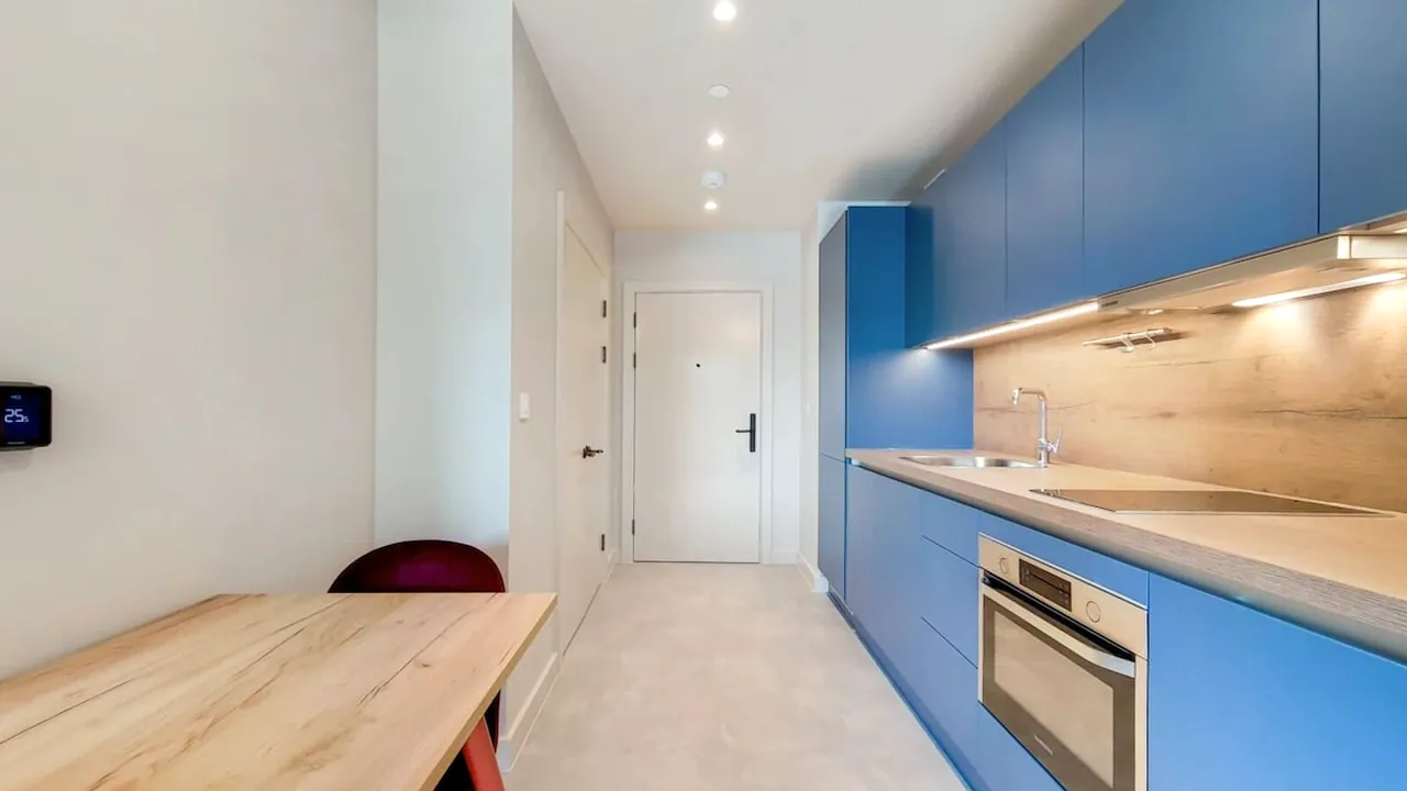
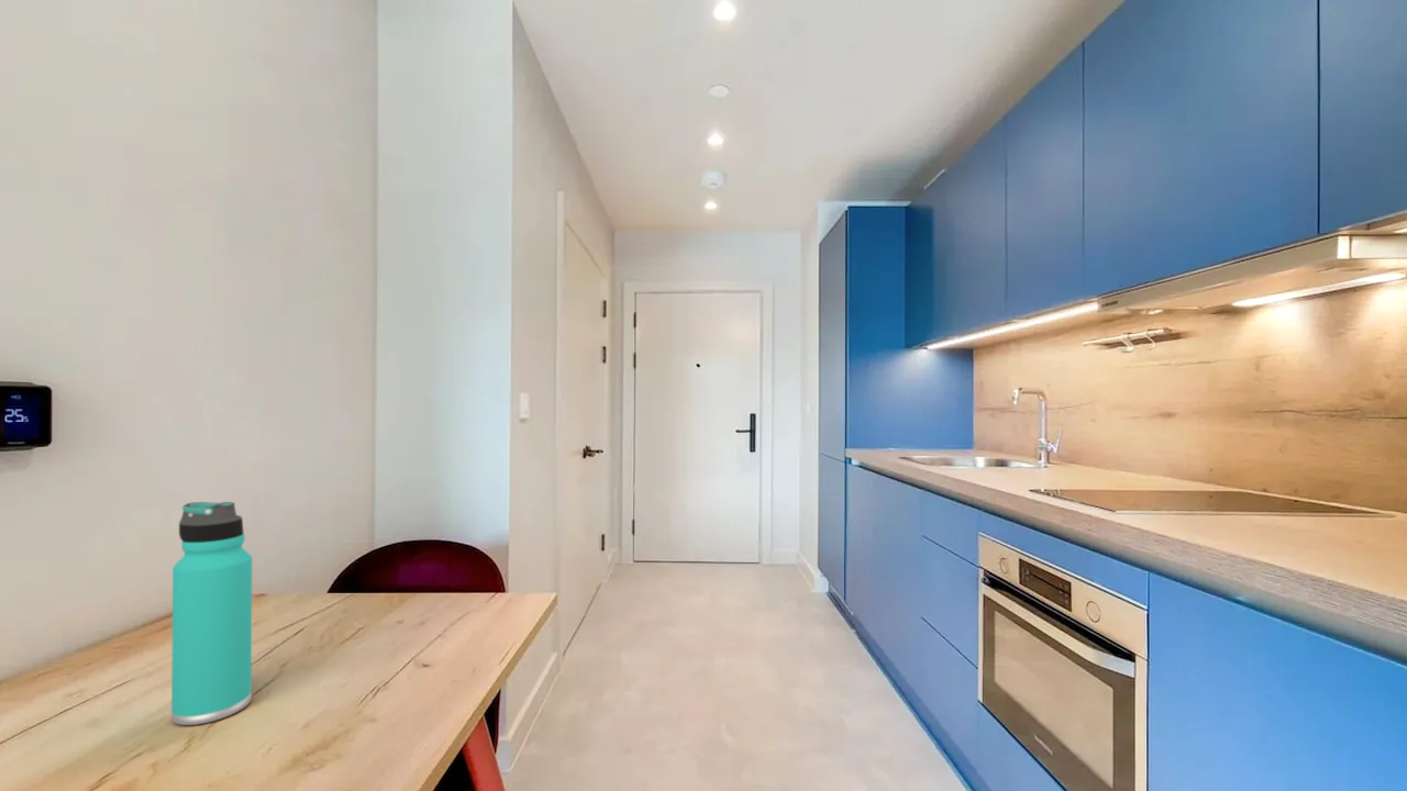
+ thermos bottle [170,501,253,726]
